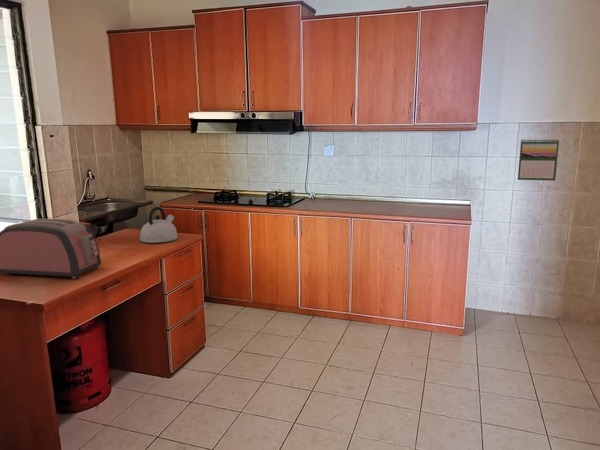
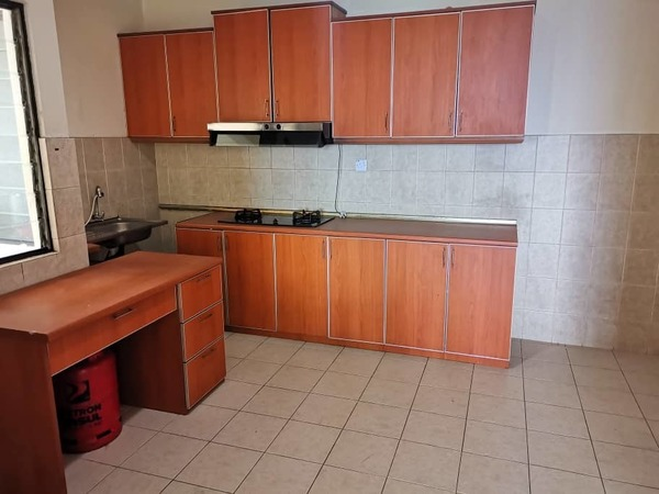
- kettle [139,206,179,244]
- toaster [0,218,102,279]
- calendar [517,137,560,181]
